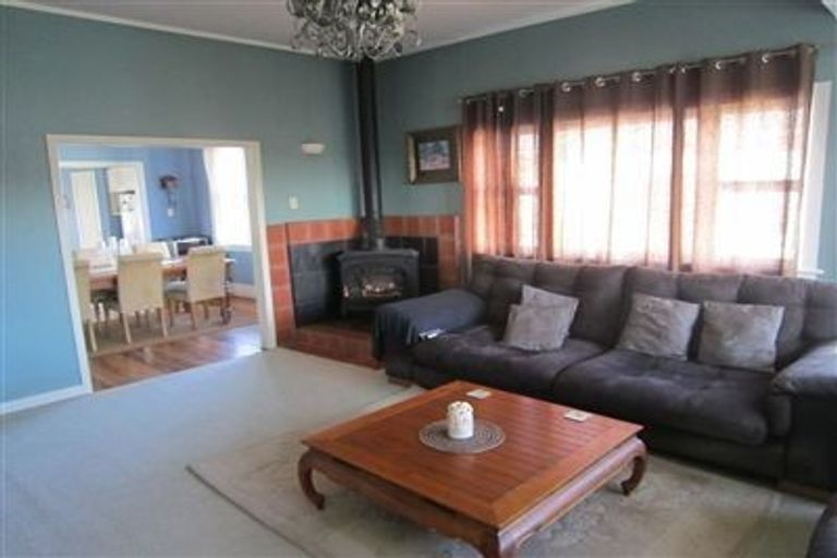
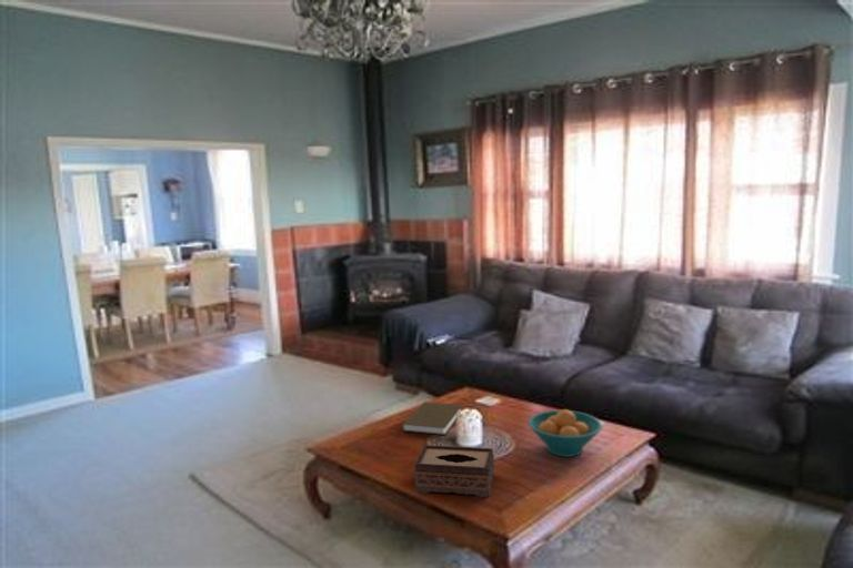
+ tissue box [413,444,495,498]
+ book [401,400,463,436]
+ fruit bowl [526,408,603,458]
